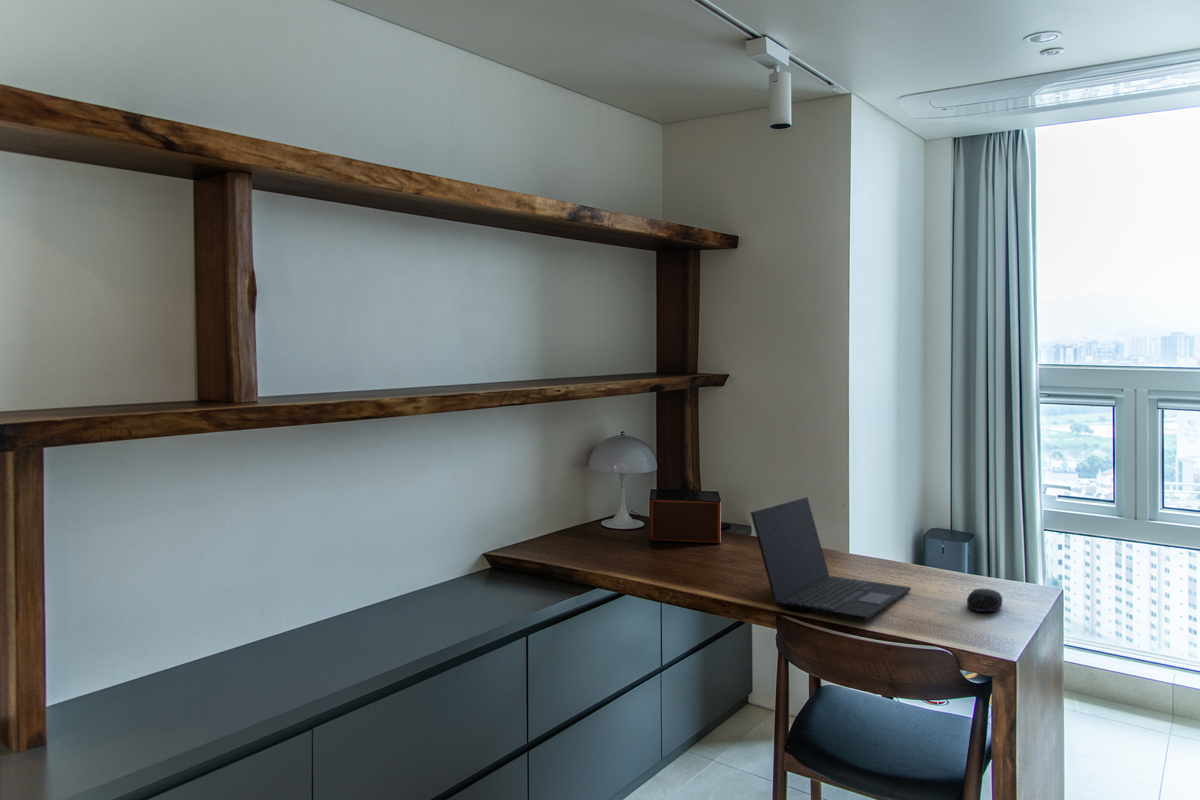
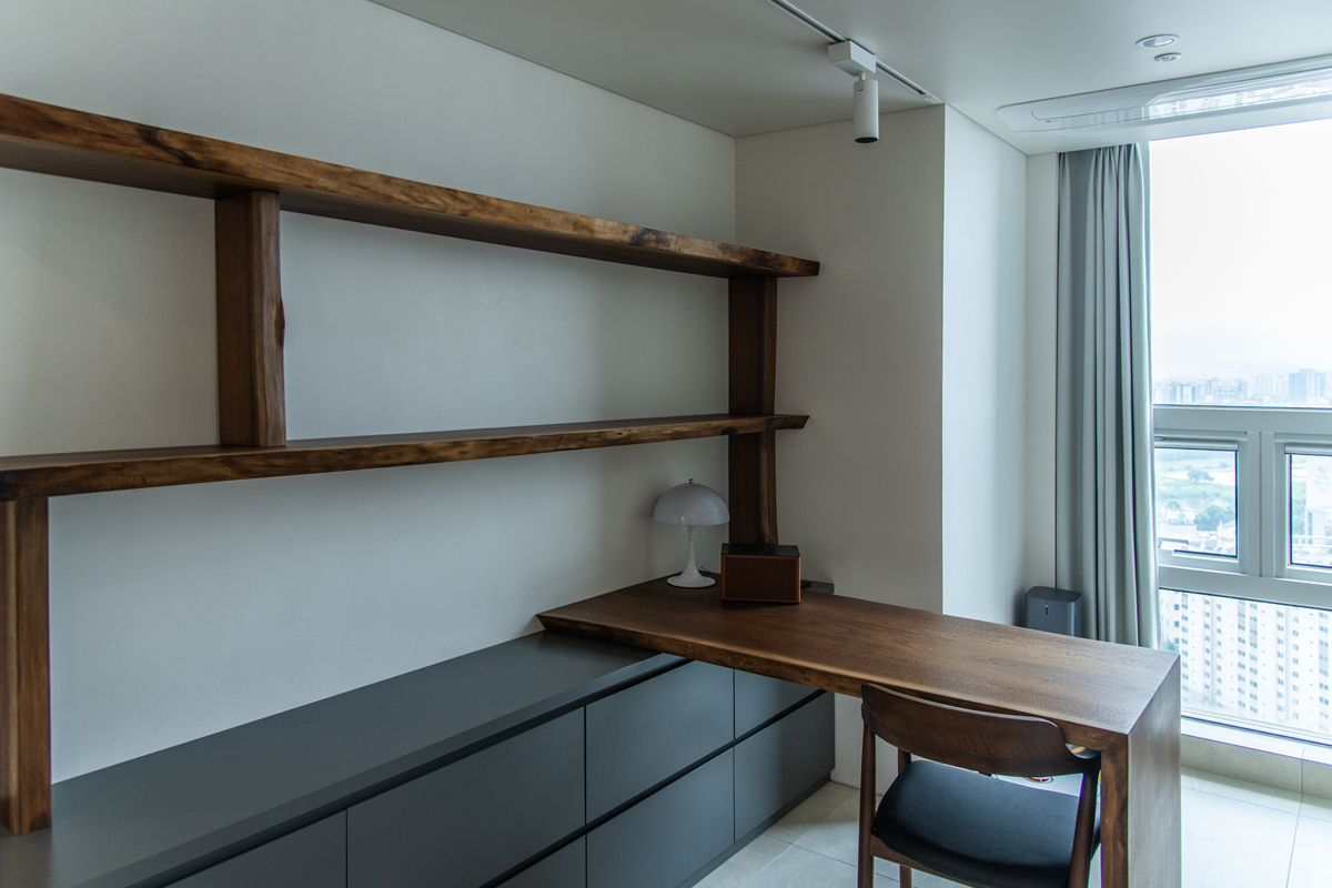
- laptop [750,496,912,622]
- computer mouse [966,587,1003,613]
